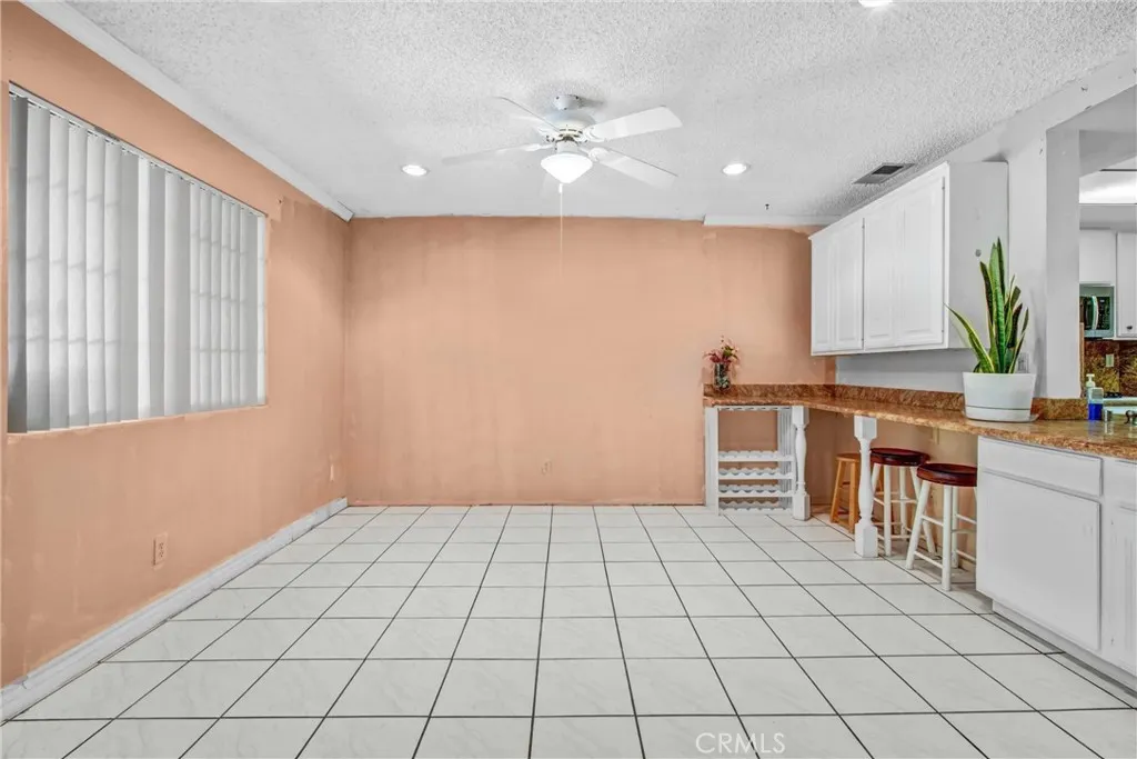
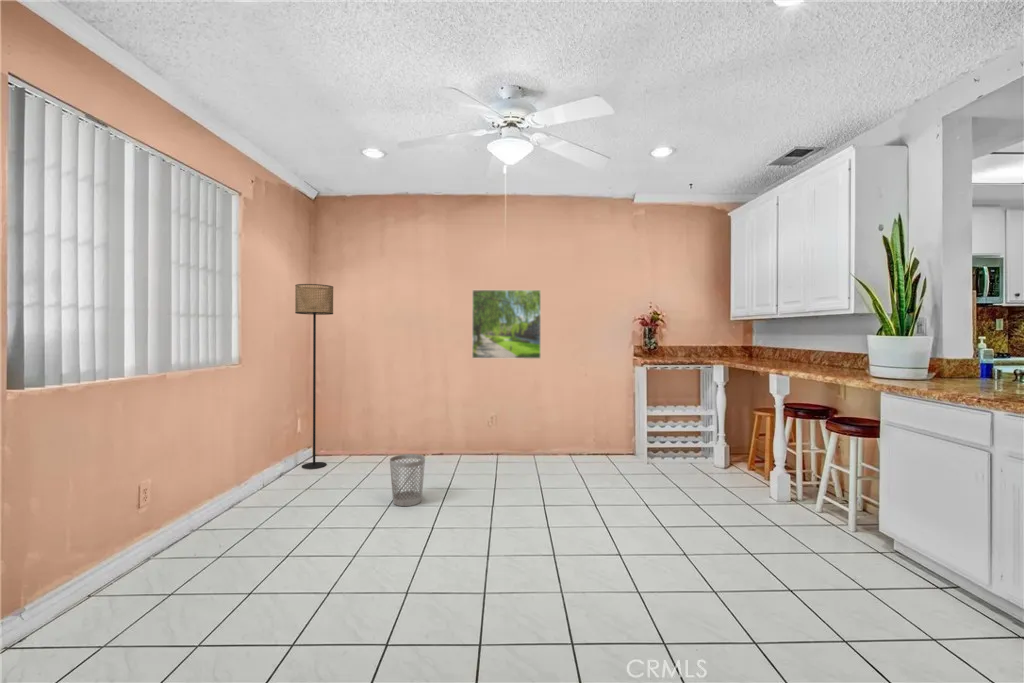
+ wastebasket [389,453,426,507]
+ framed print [471,289,542,360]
+ floor lamp [294,283,334,470]
